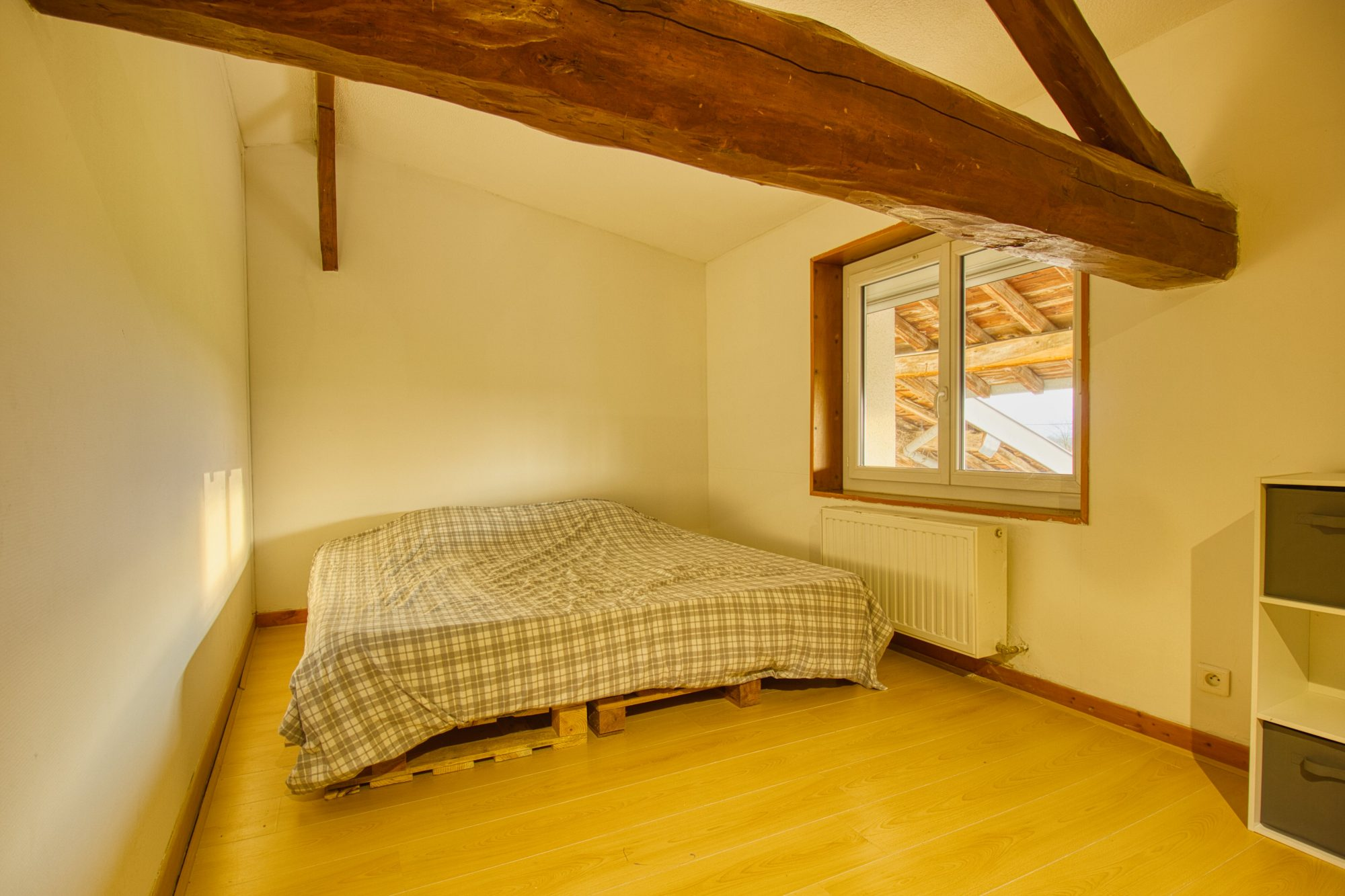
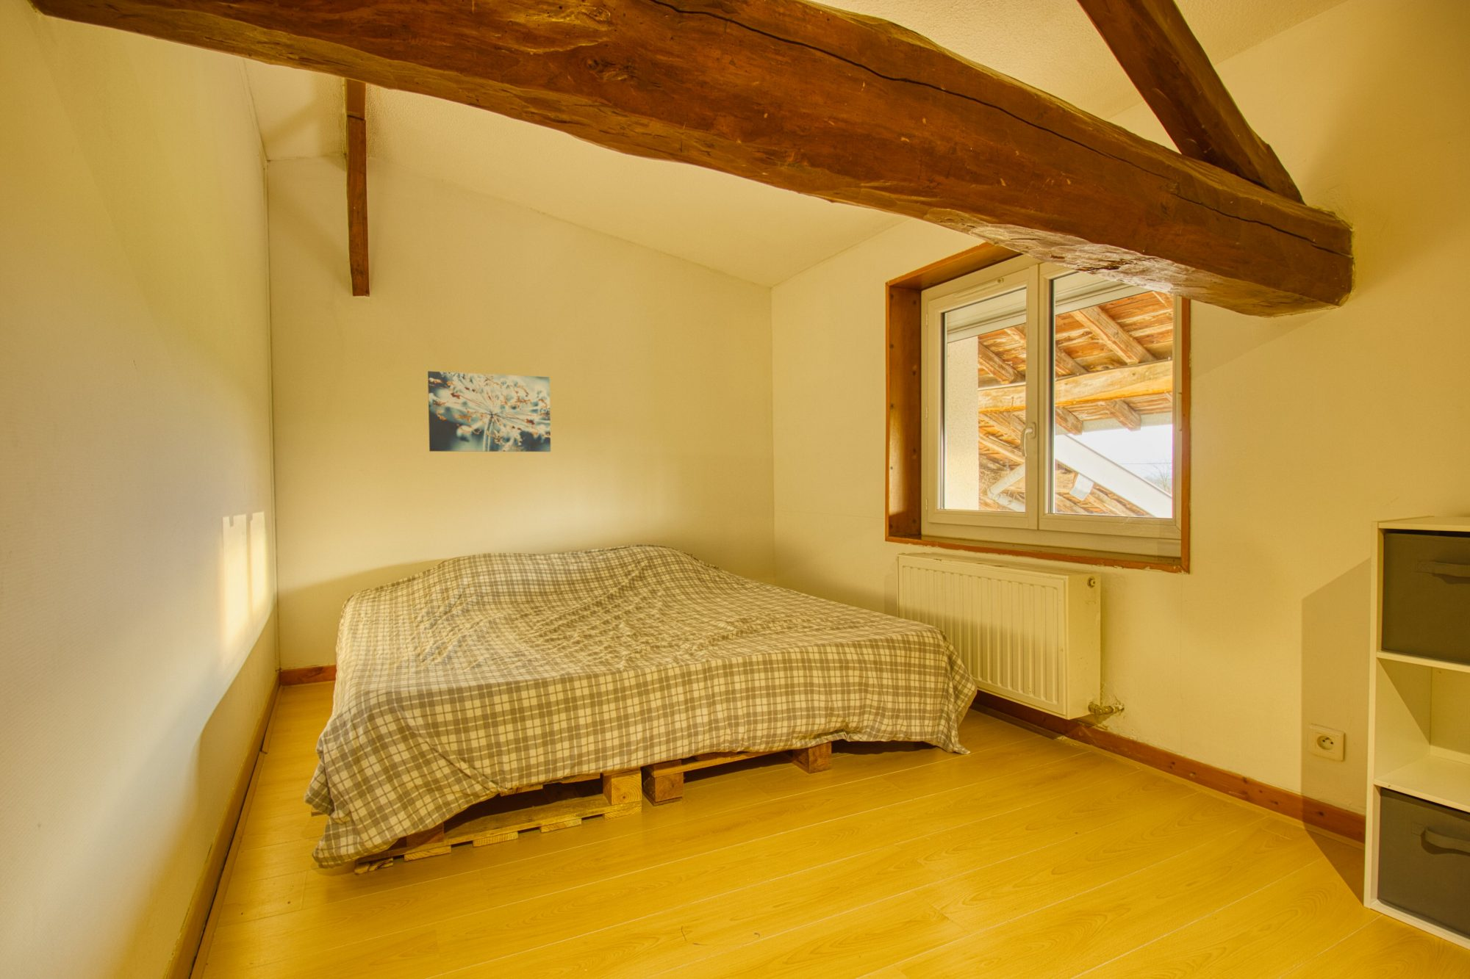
+ wall art [427,370,551,452]
